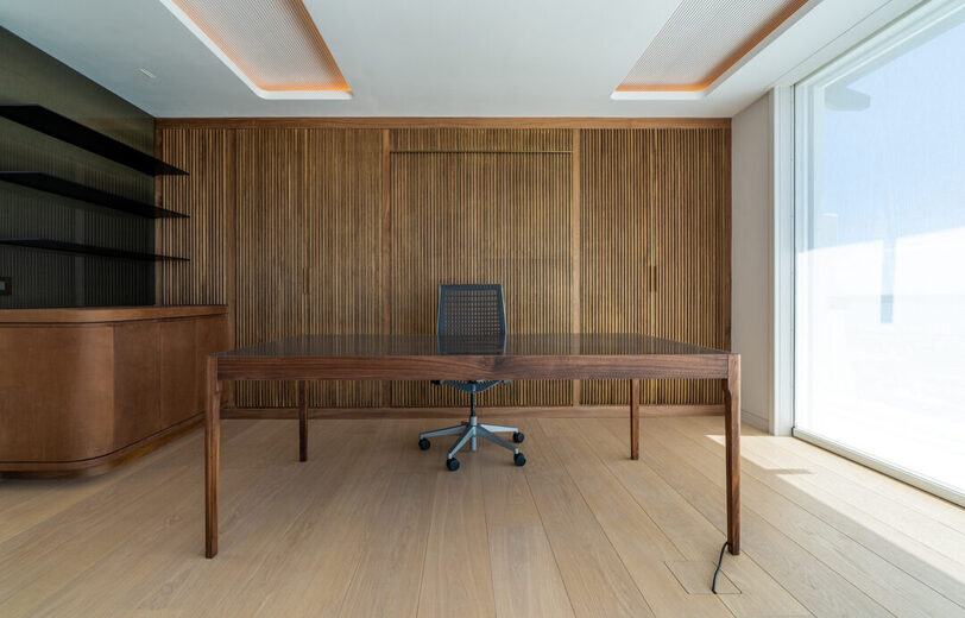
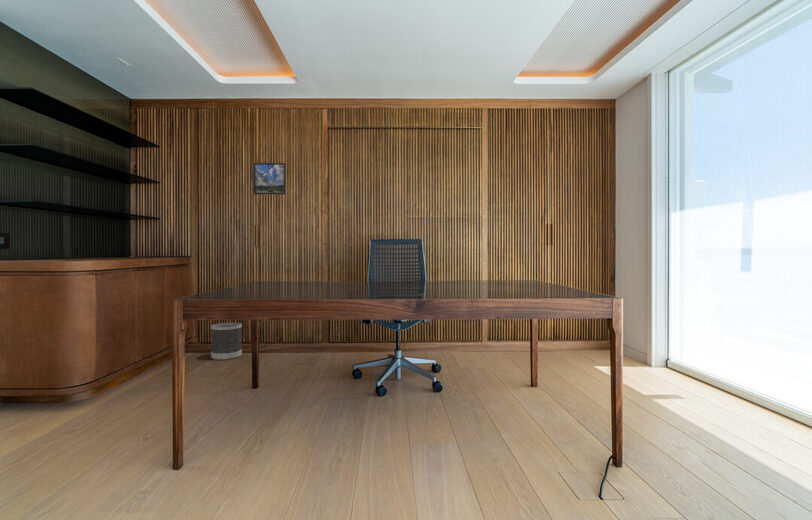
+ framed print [253,162,287,196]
+ wastebasket [210,322,243,361]
